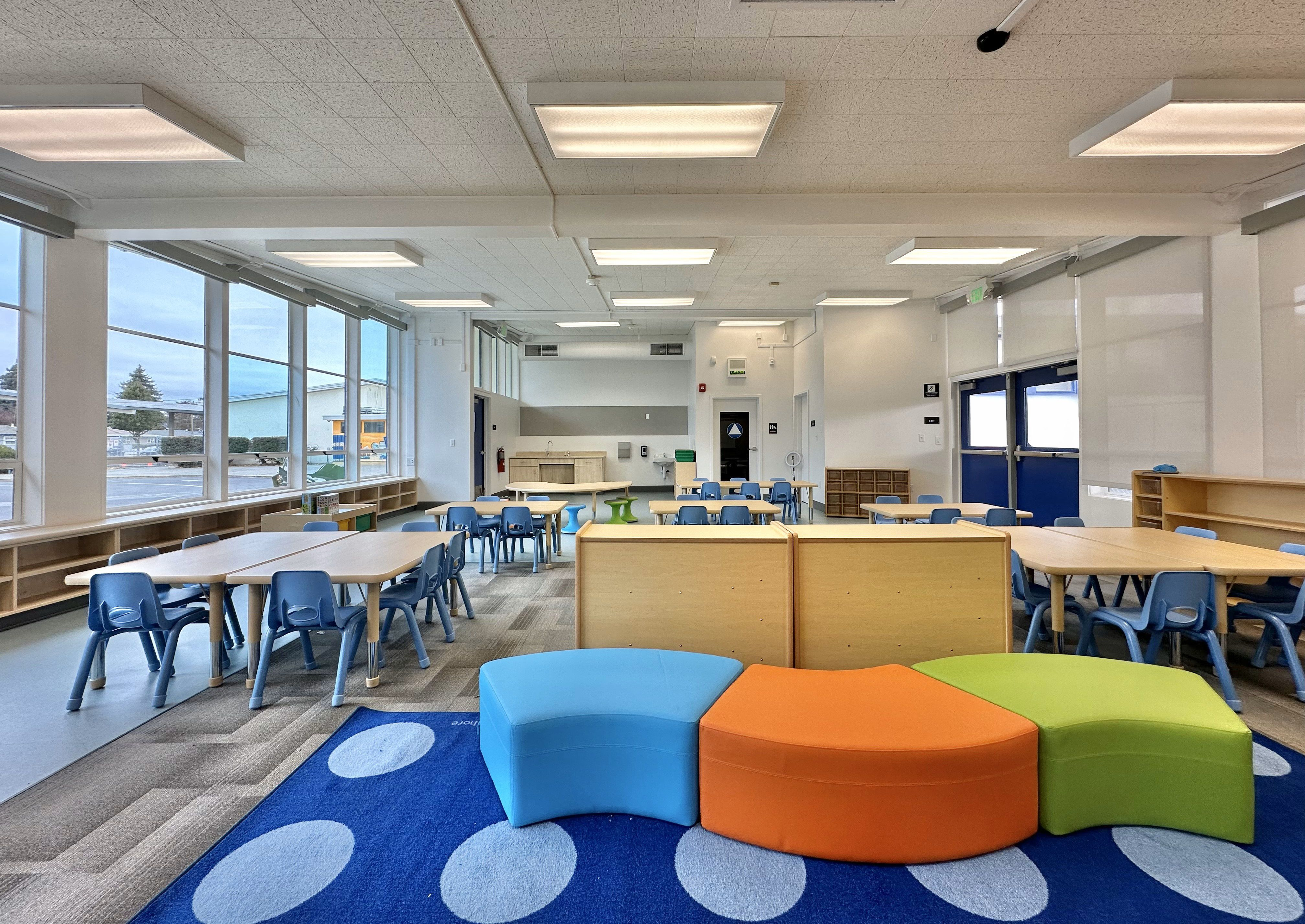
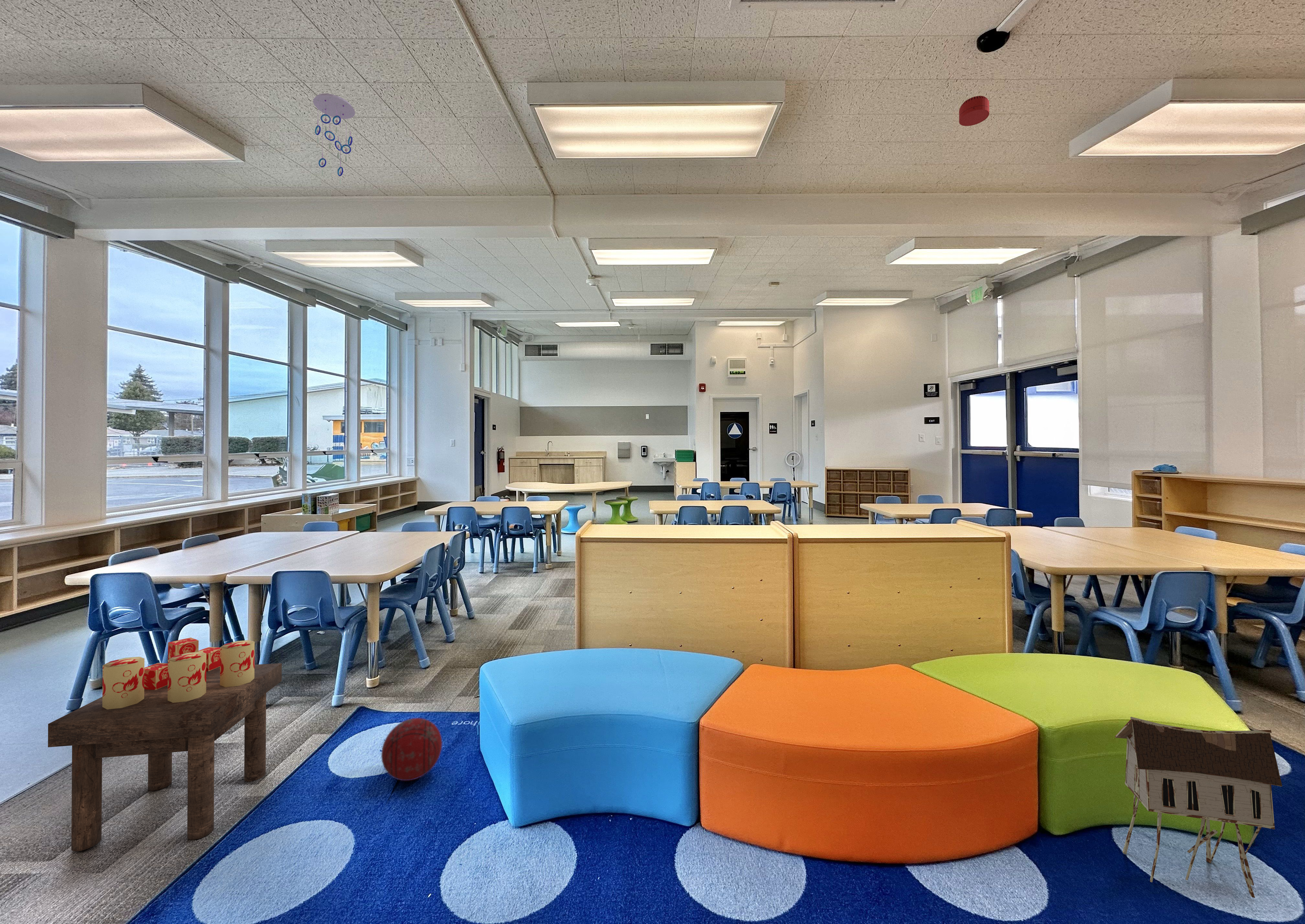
+ dice [102,637,255,710]
+ ball [381,718,442,781]
+ toy house [1115,717,1283,898]
+ smoke detector [959,95,989,127]
+ stool [48,663,282,852]
+ ceiling mobile [313,93,355,184]
